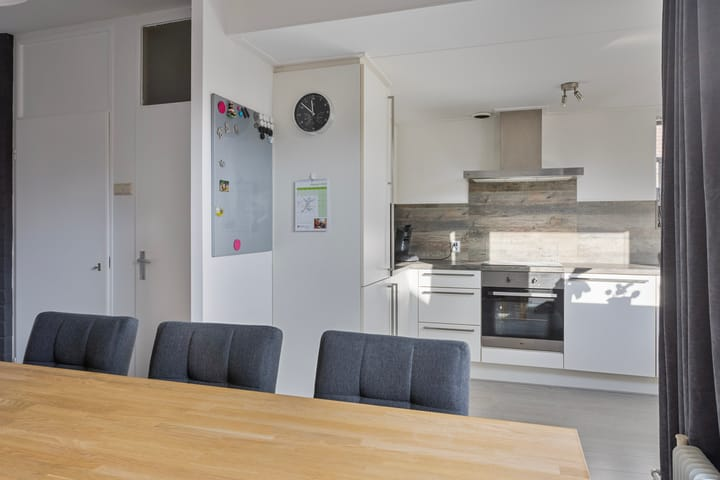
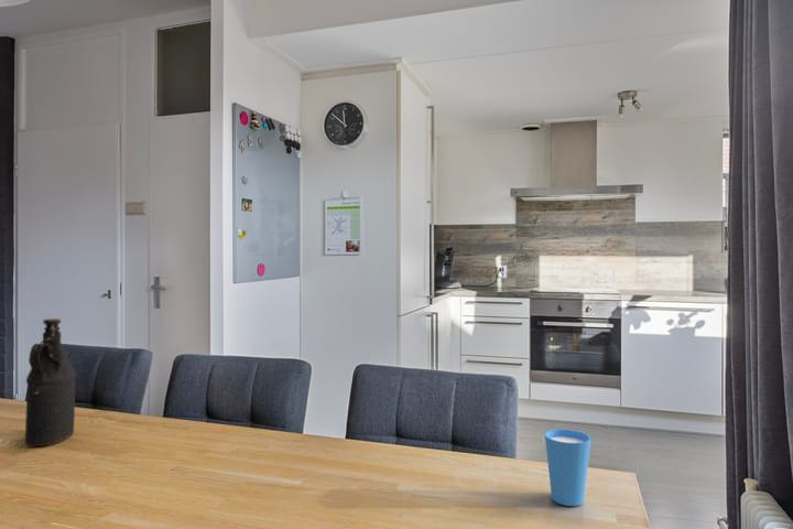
+ cup [544,428,591,507]
+ bottle [24,317,77,447]
